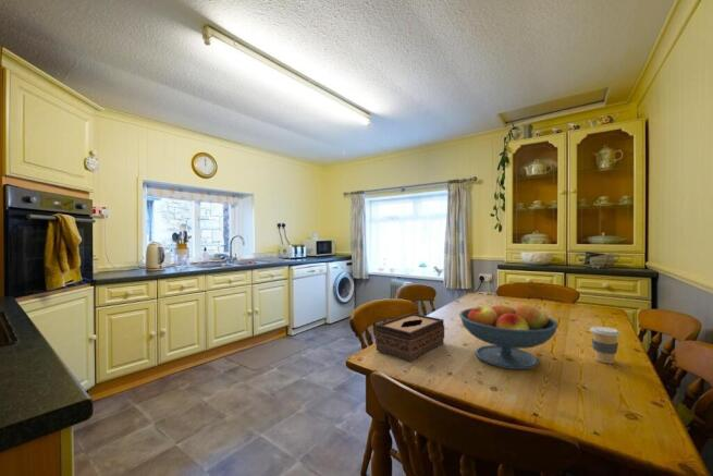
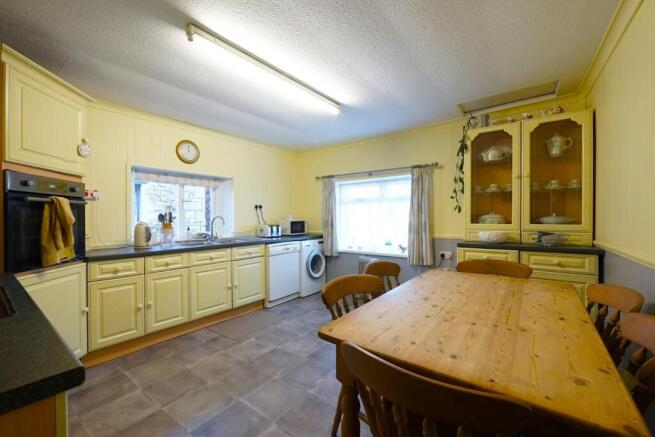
- coffee cup [589,325,622,365]
- fruit bowl [458,302,560,370]
- tissue box [374,313,445,363]
